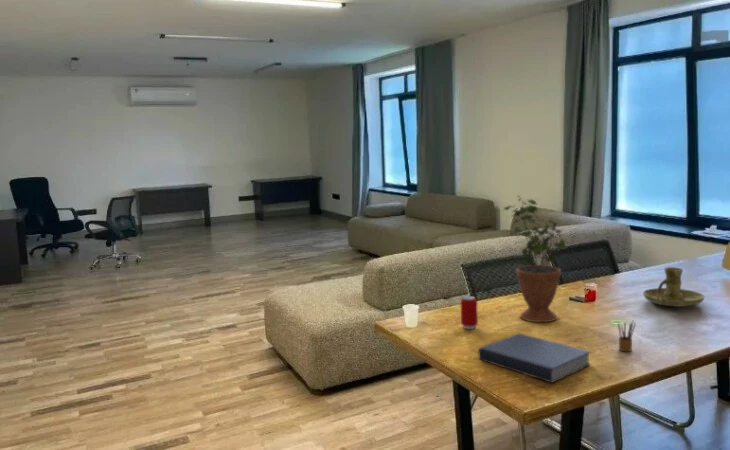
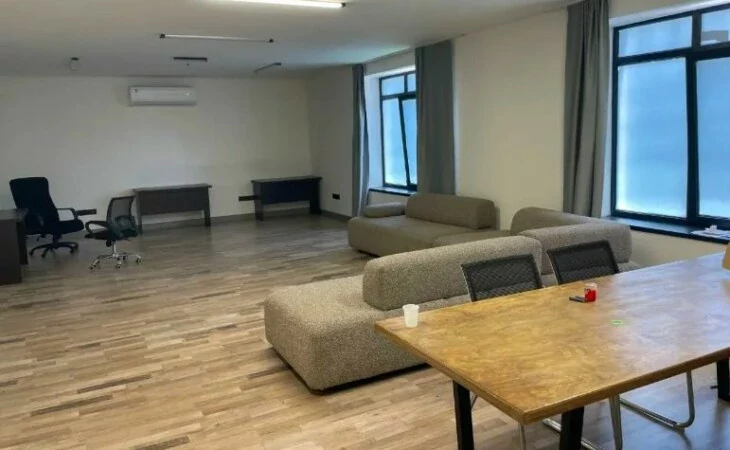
- pencil box [617,320,637,353]
- book [478,332,592,384]
- candle holder [642,266,705,308]
- potted plant [502,194,567,323]
- beverage can [460,295,479,330]
